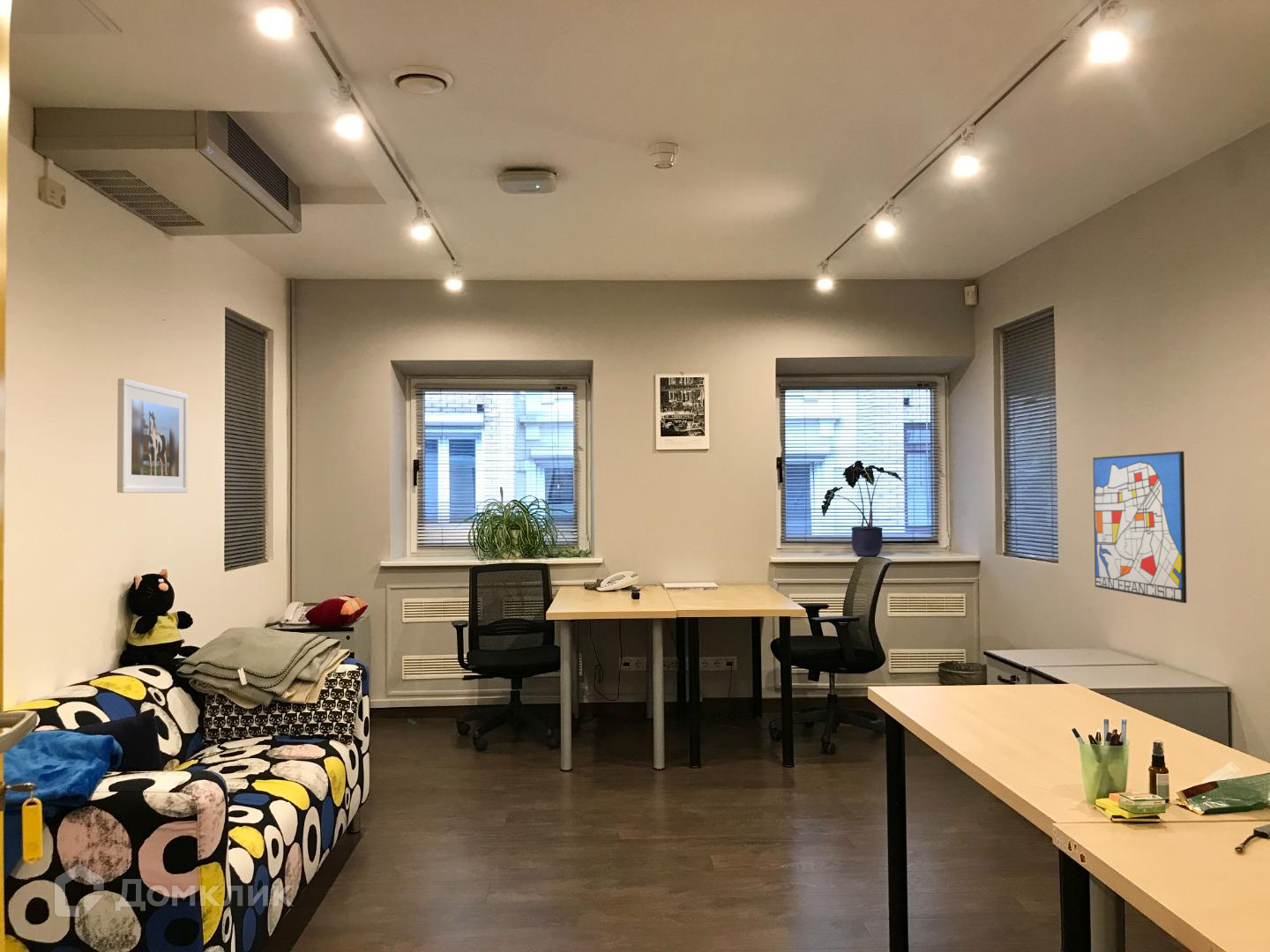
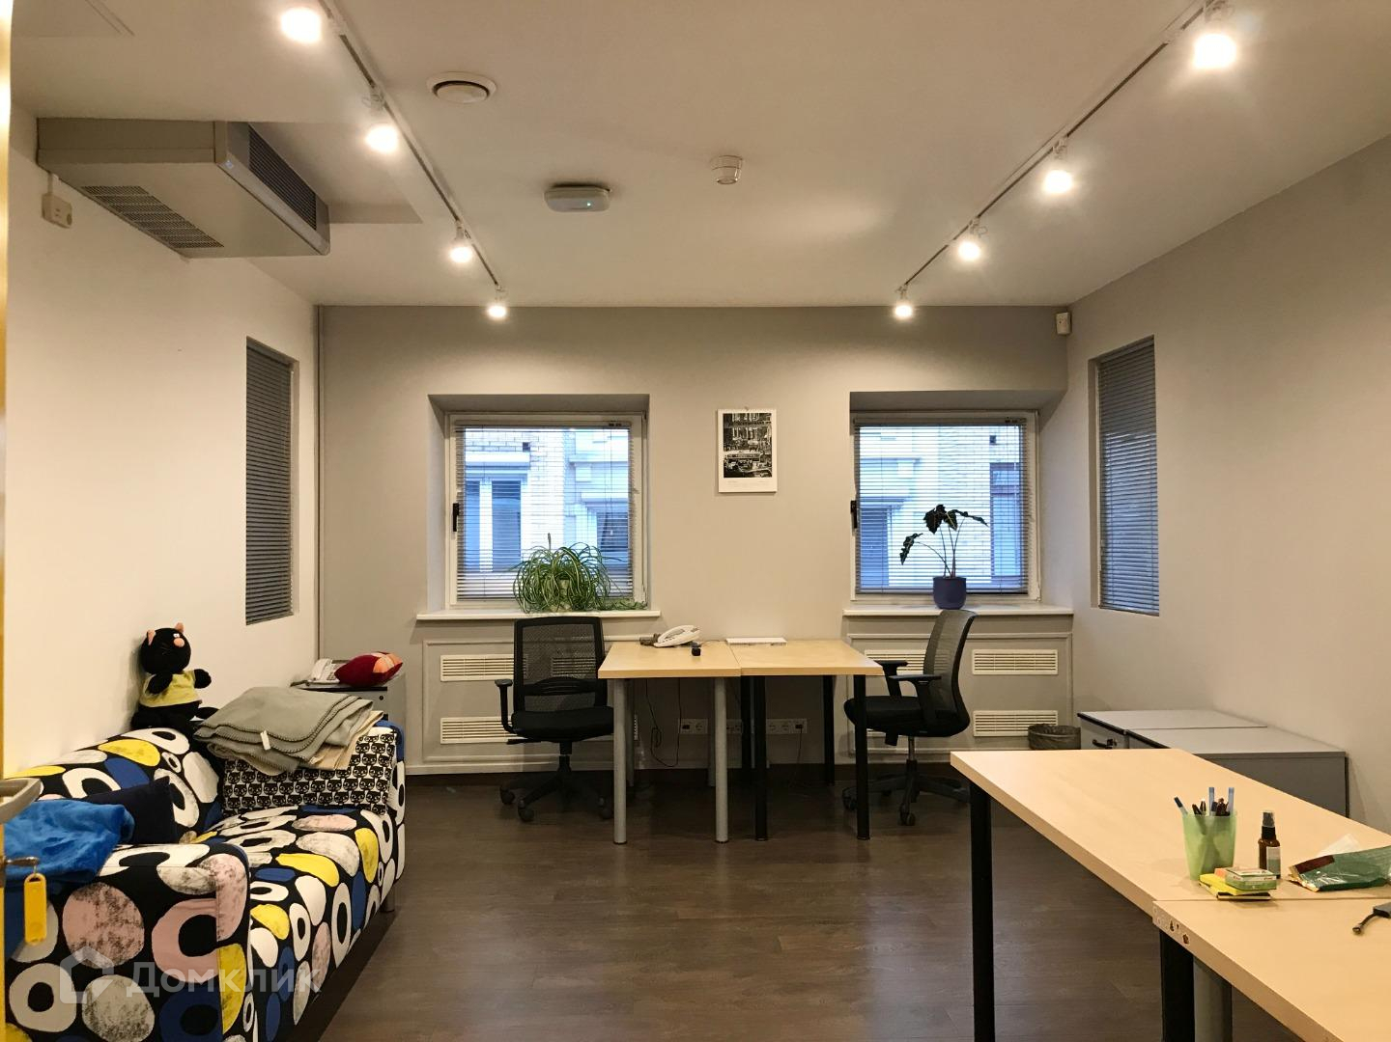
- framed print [116,377,189,494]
- wall art [1092,450,1188,604]
